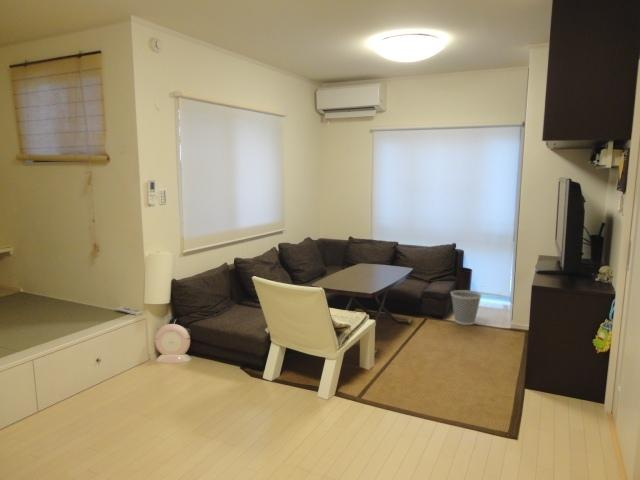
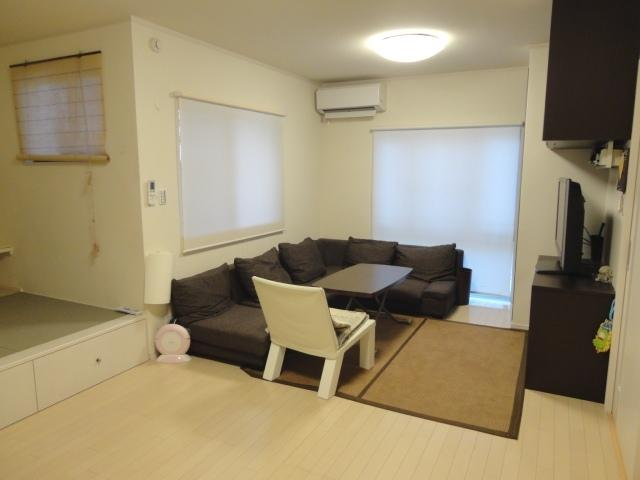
- wastebasket [450,289,483,326]
